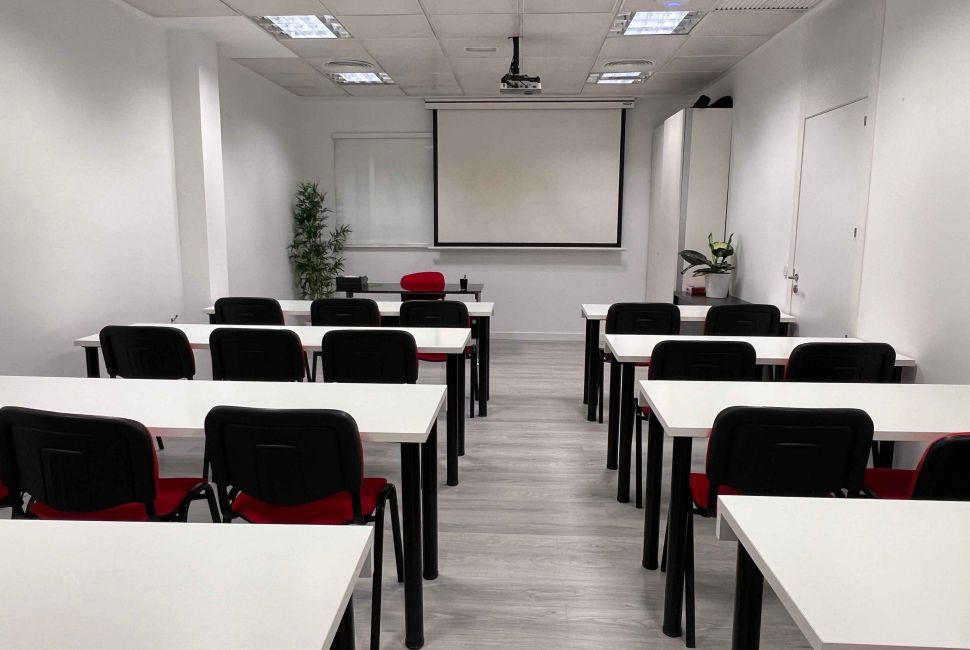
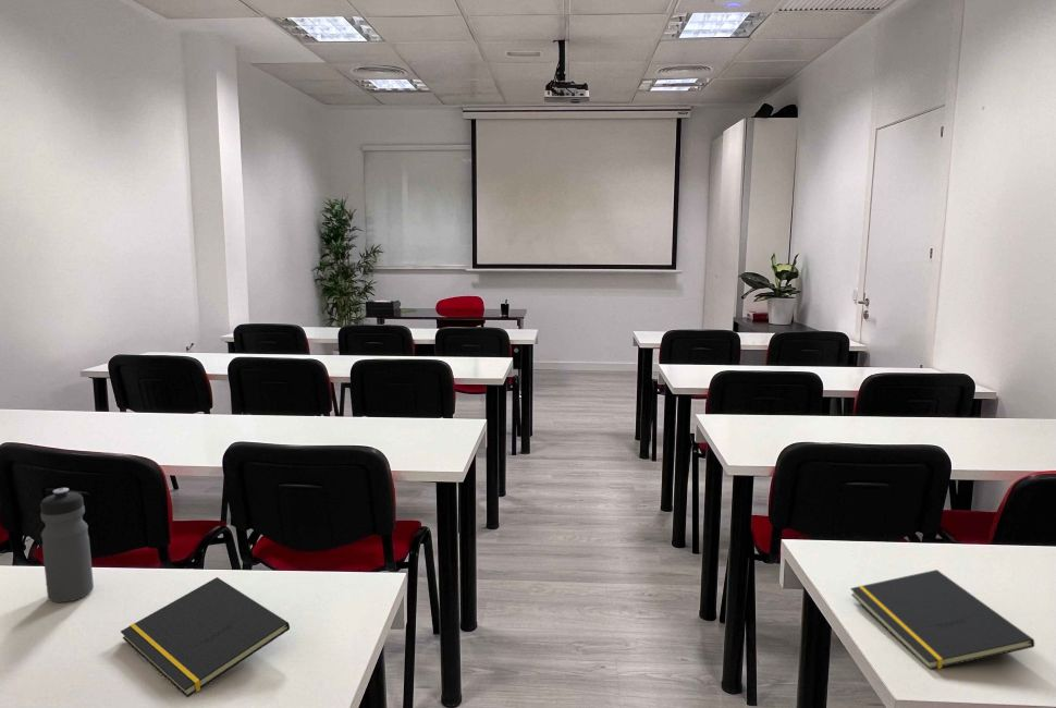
+ notepad [849,569,1035,671]
+ notepad [120,576,291,698]
+ water bottle [39,487,95,603]
